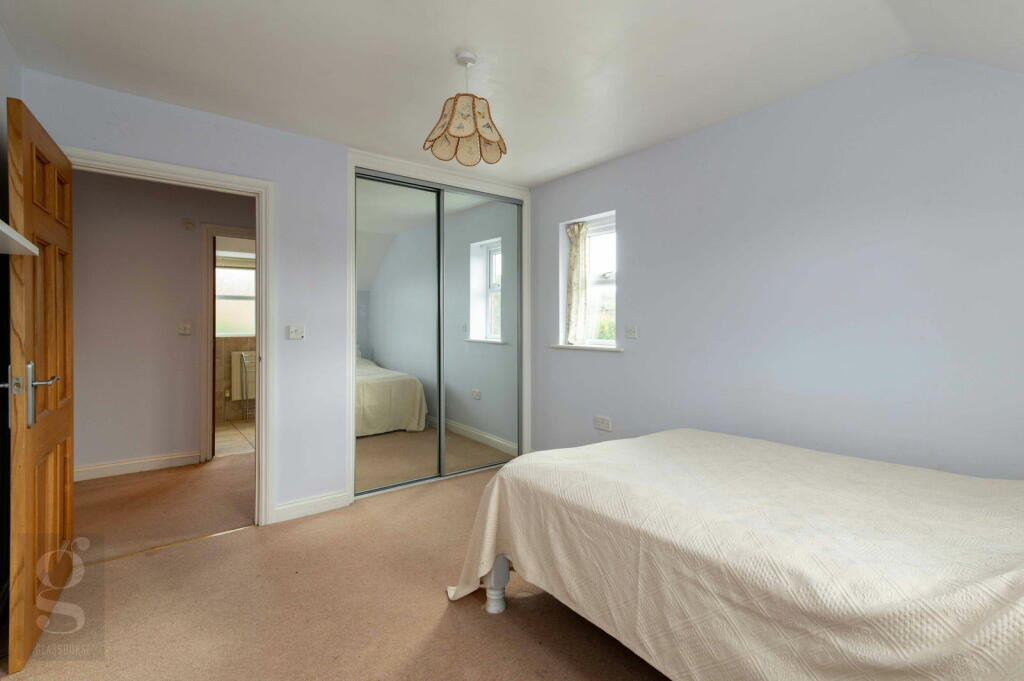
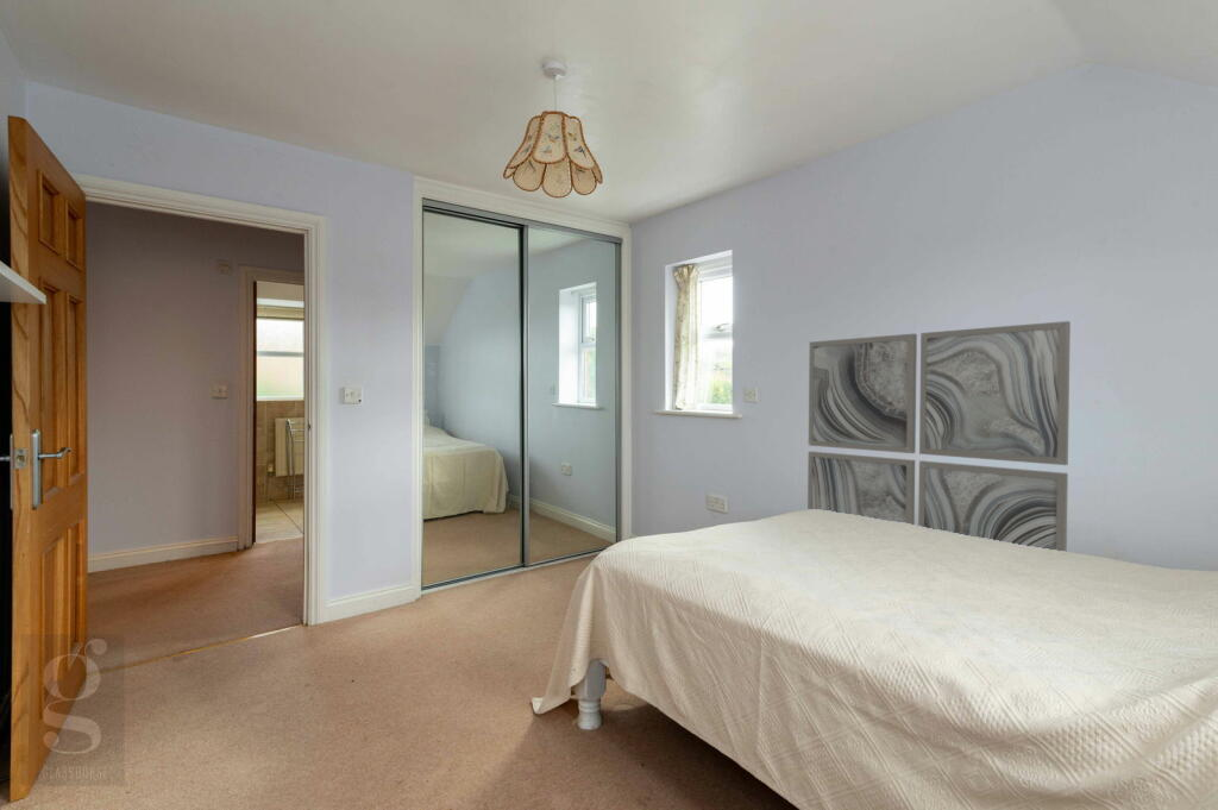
+ wall art [806,320,1072,553]
